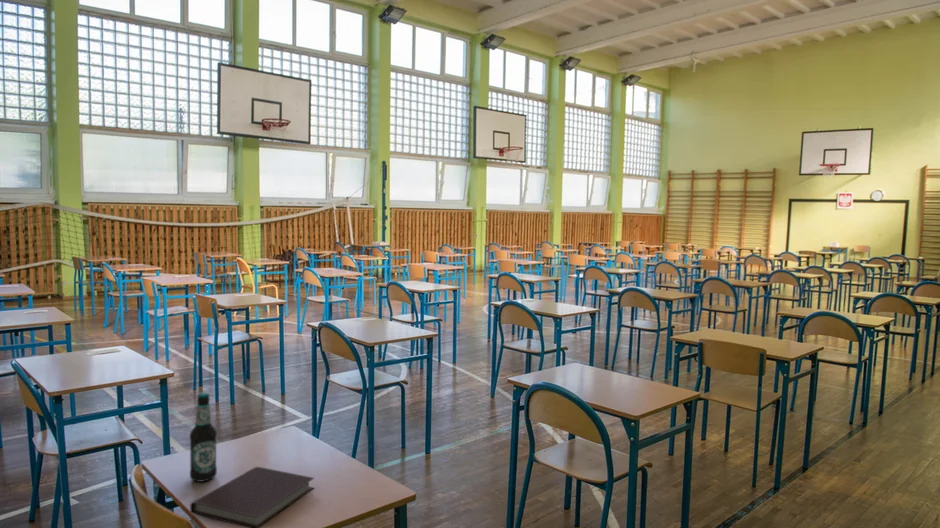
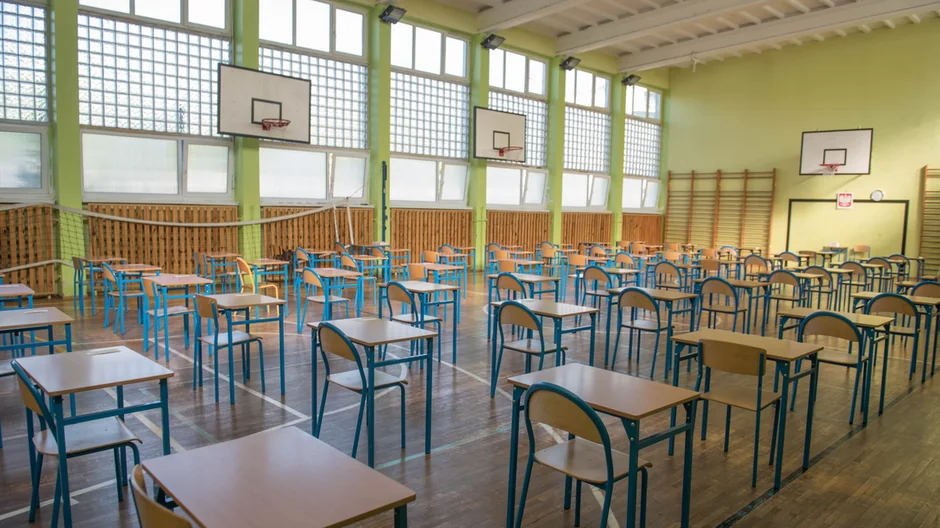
- notebook [189,466,315,528]
- bottle [189,392,218,483]
